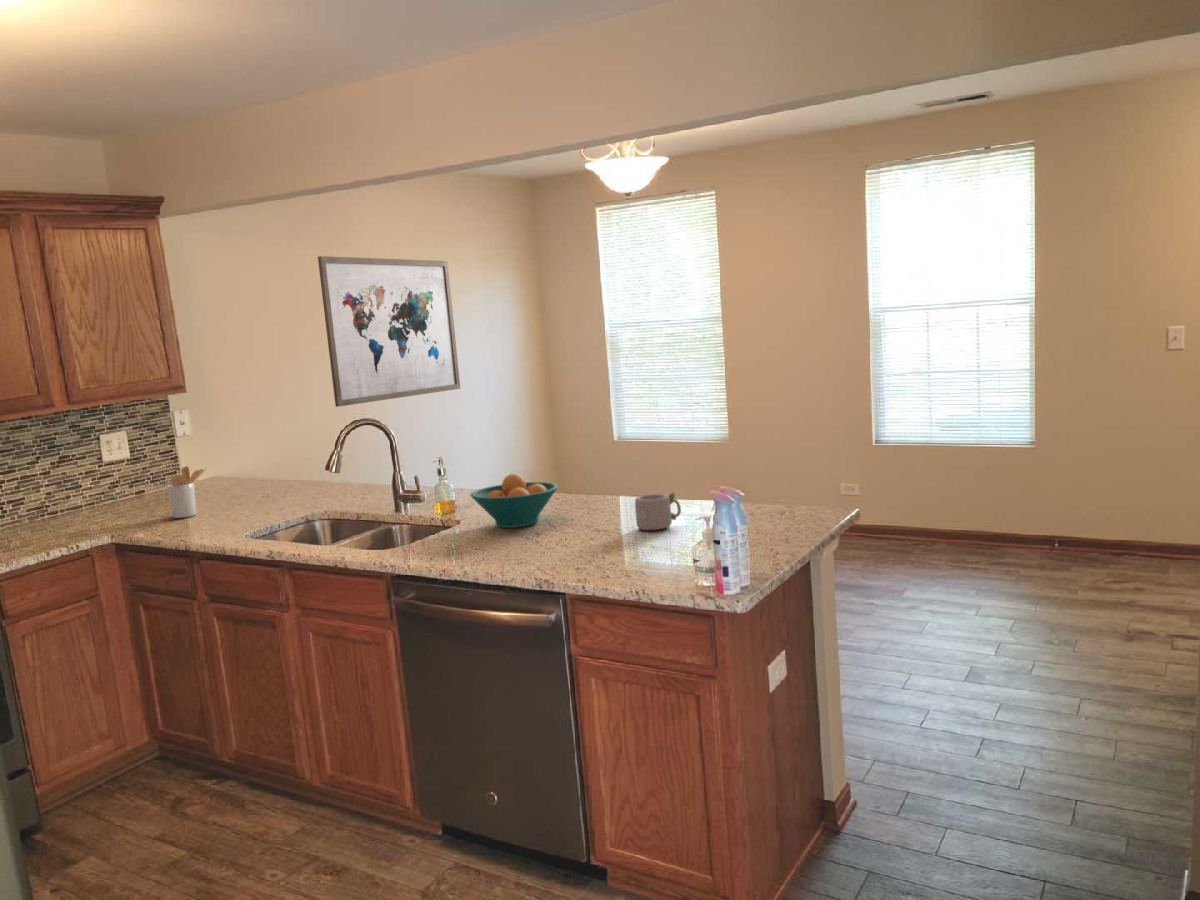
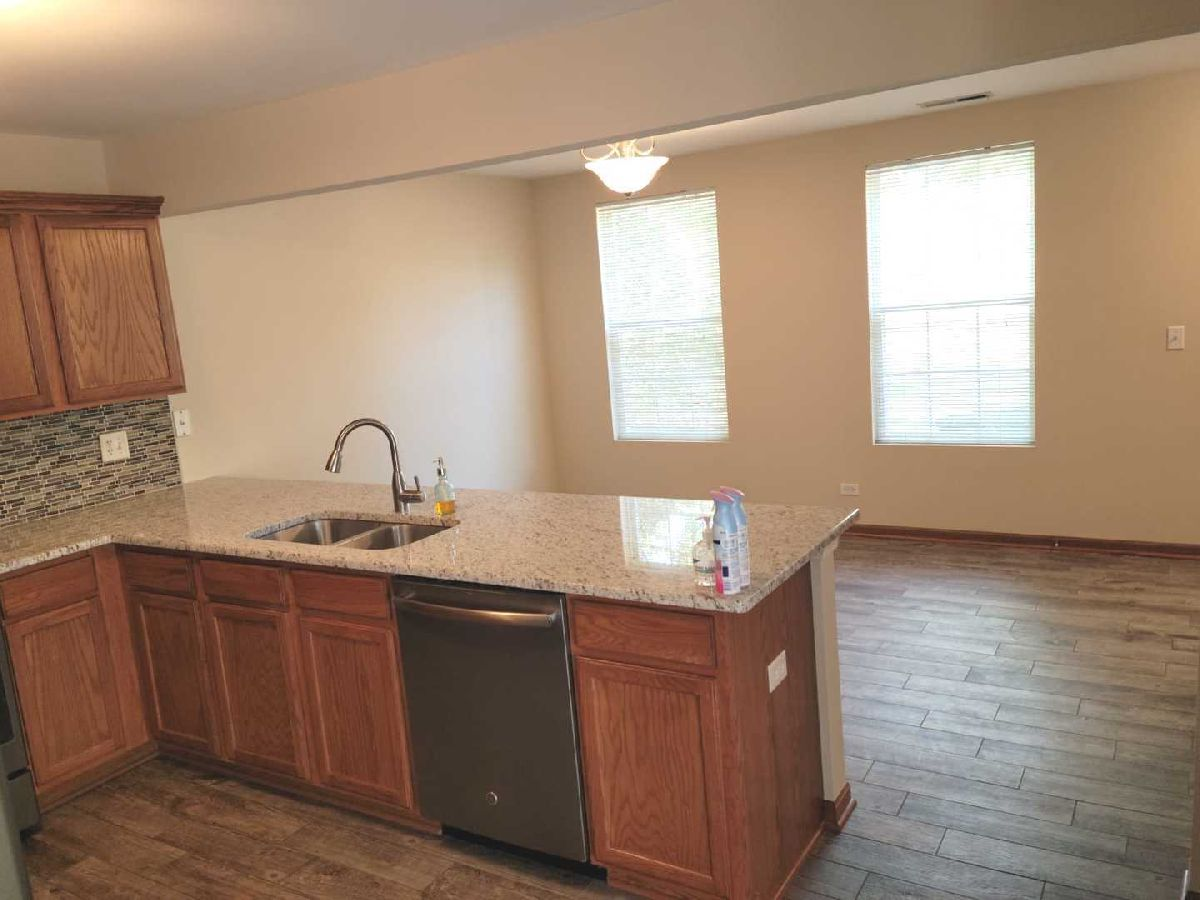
- wall art [317,255,461,408]
- mug [631,492,682,531]
- utensil holder [165,465,208,519]
- fruit bowl [469,473,559,529]
